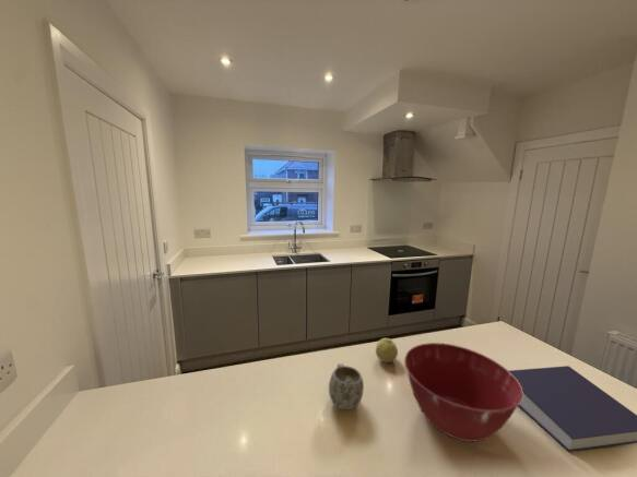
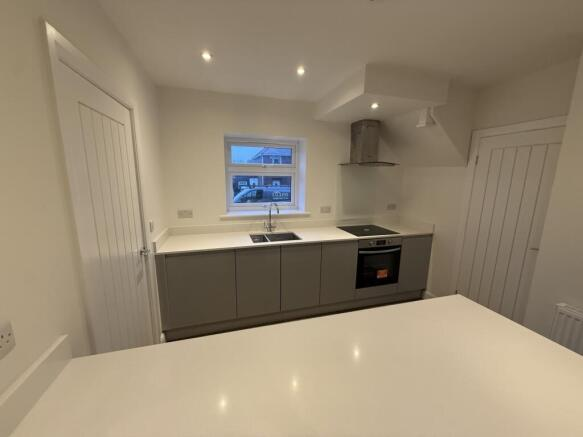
- mixing bowl [403,342,523,442]
- book [508,365,637,453]
- apple [375,337,399,363]
- mug [328,362,365,410]
